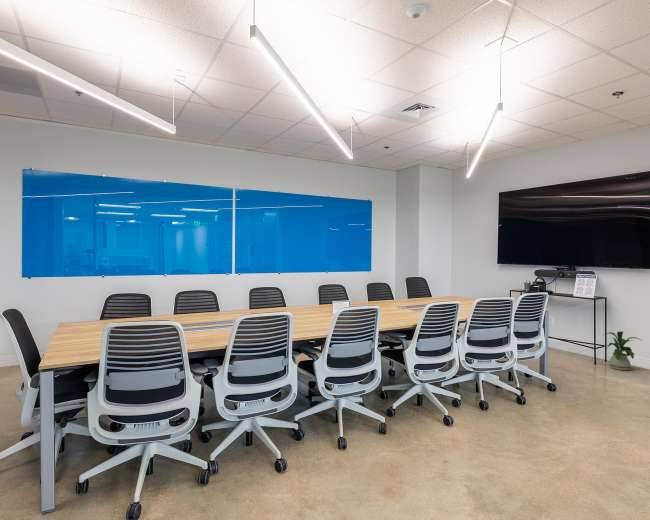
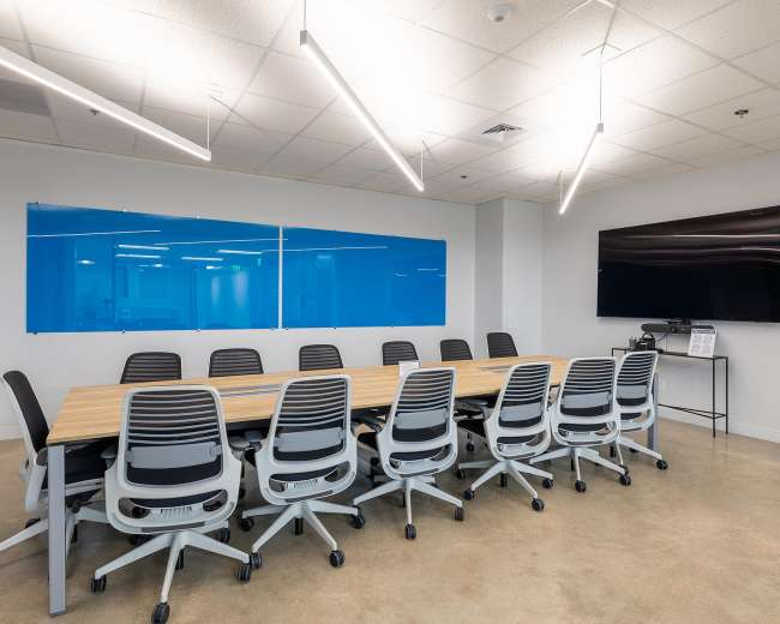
- house plant [602,331,644,371]
